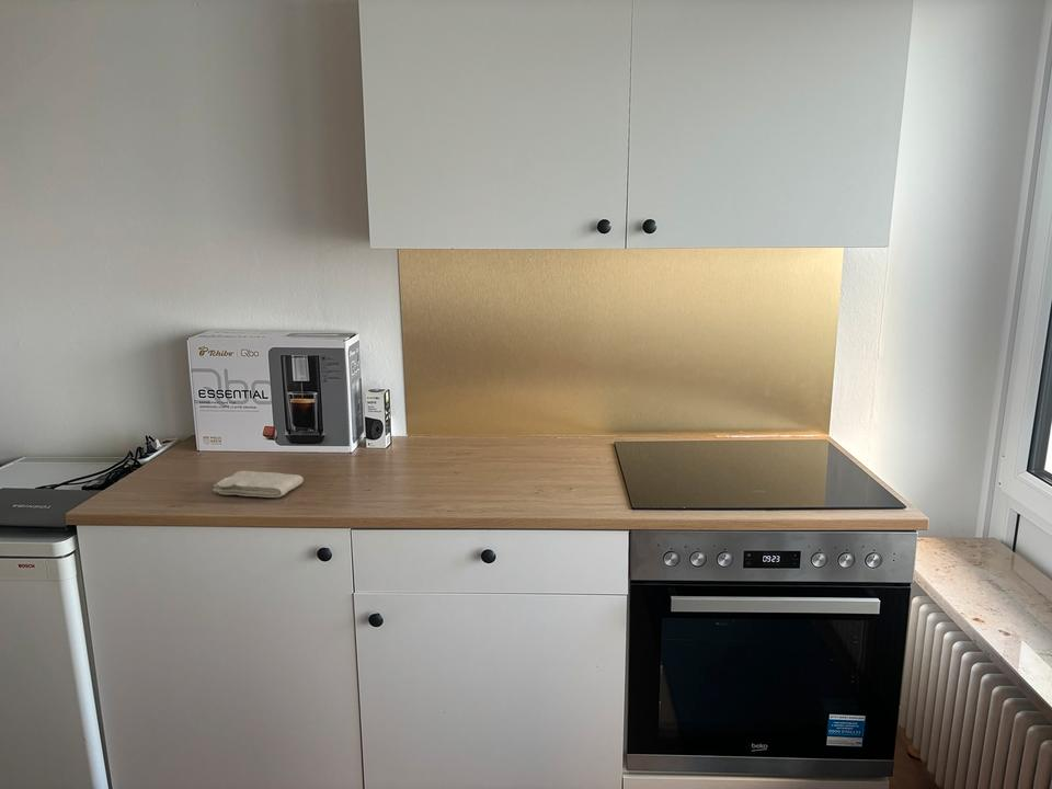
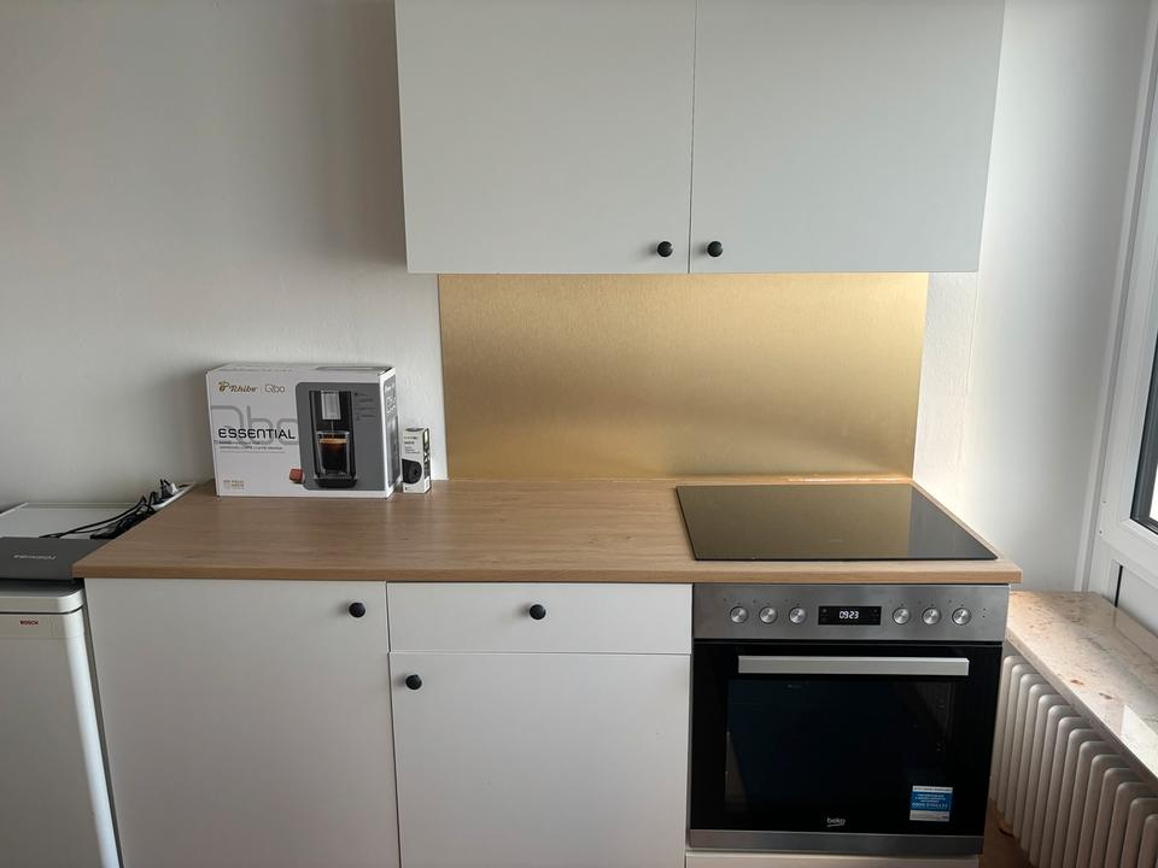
- washcloth [213,470,305,499]
